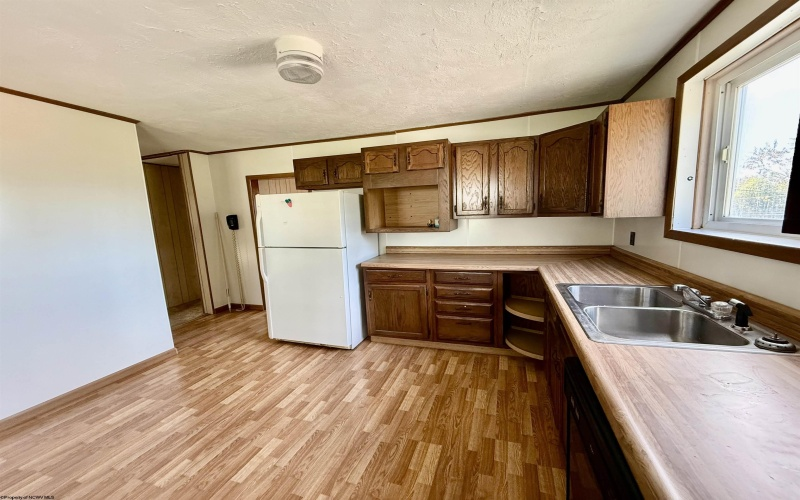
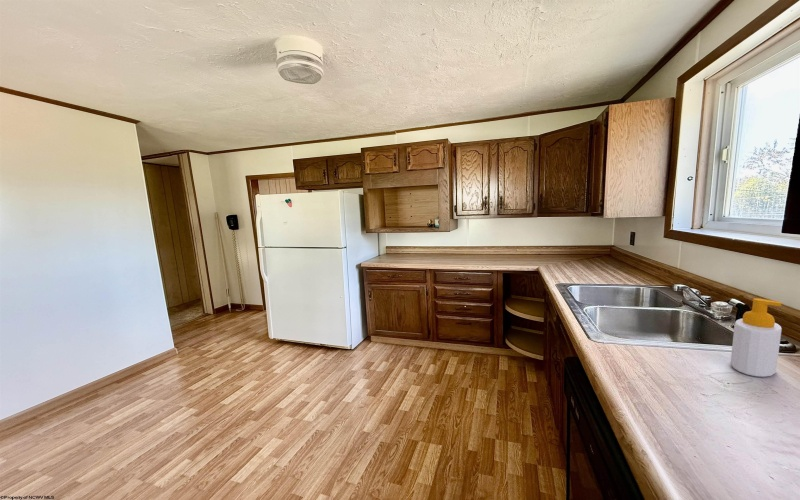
+ soap bottle [730,297,783,378]
